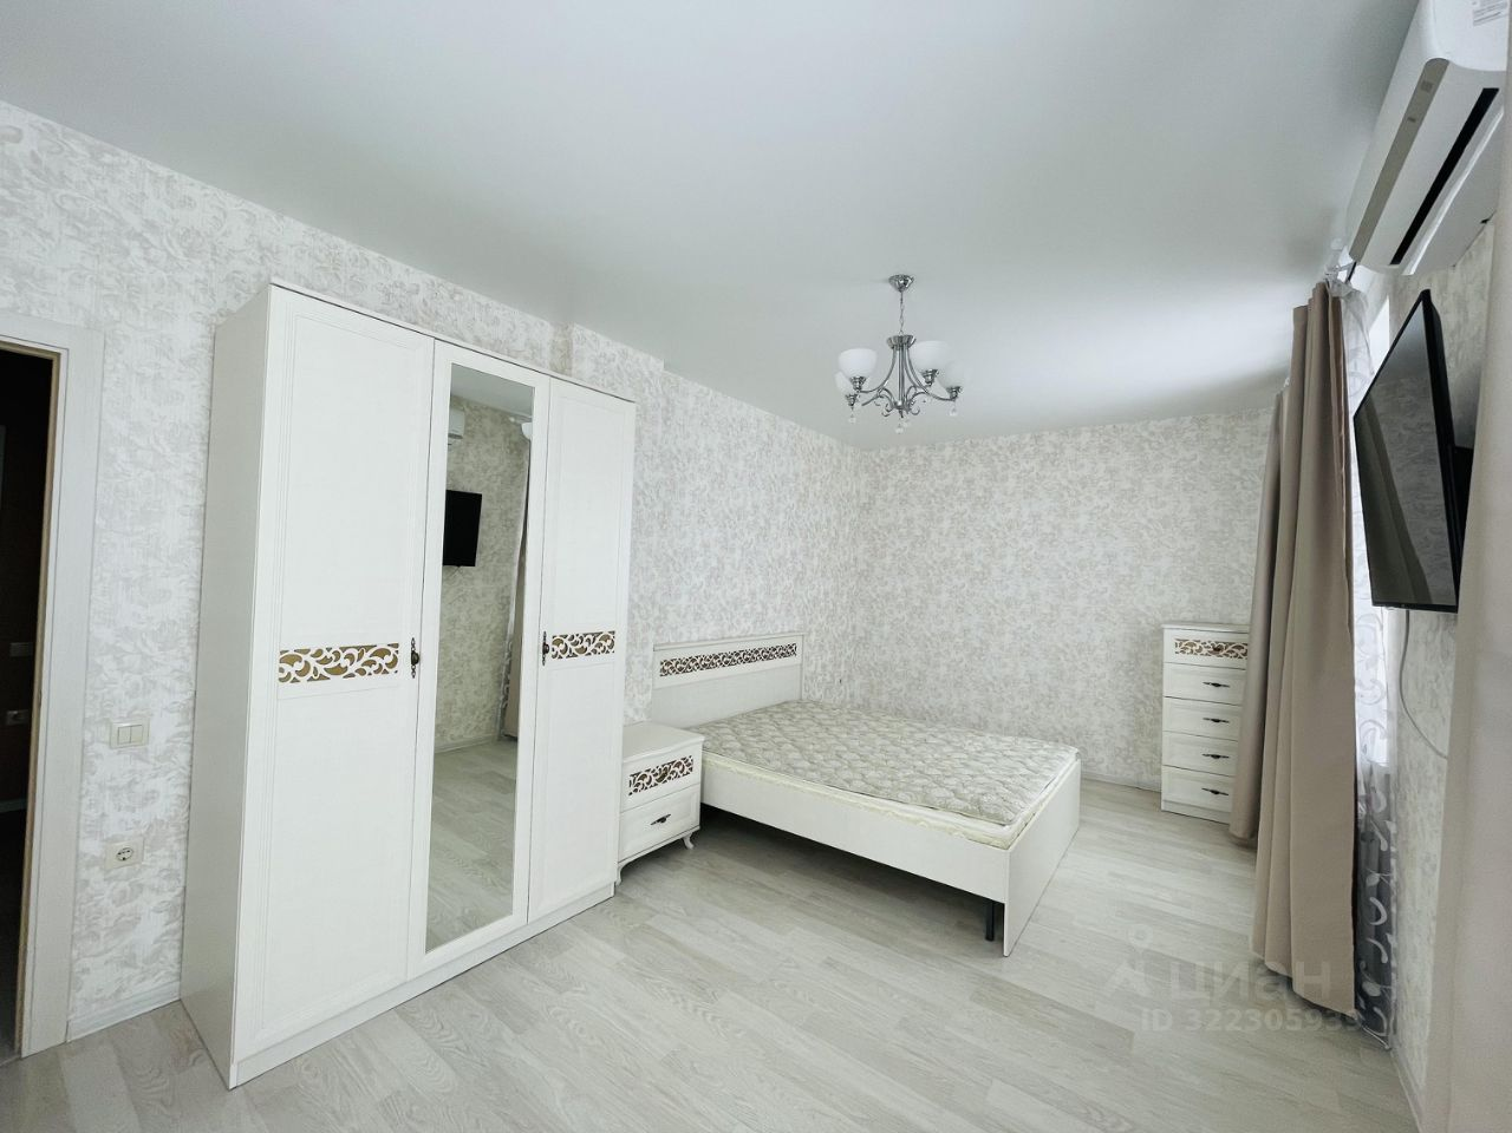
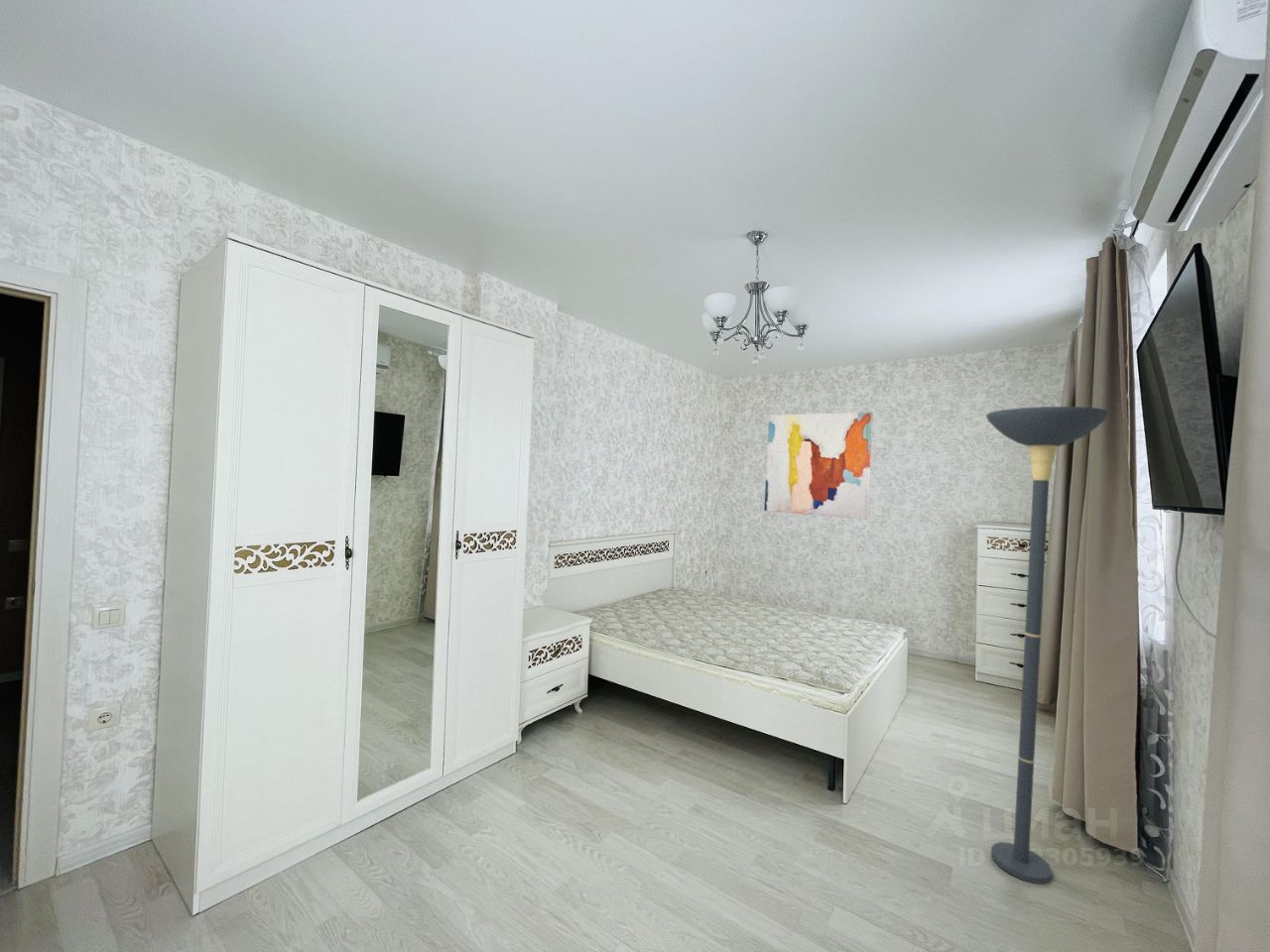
+ floor lamp [985,406,1111,885]
+ wall art [763,412,874,521]
